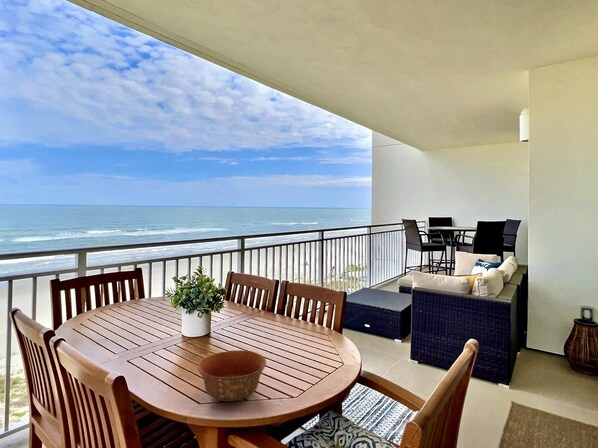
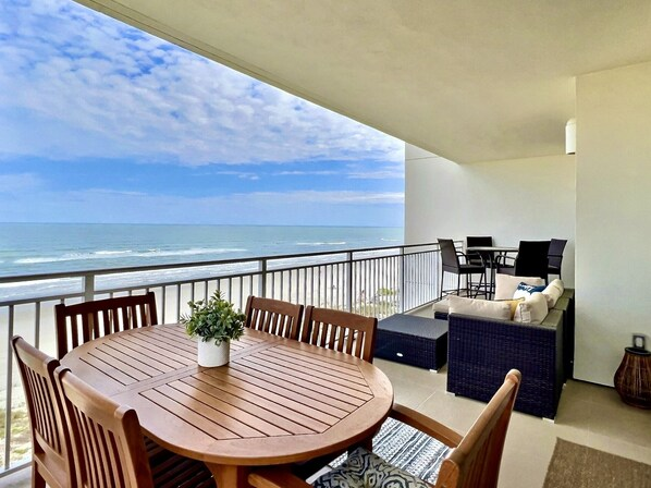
- bowl [196,349,267,402]
